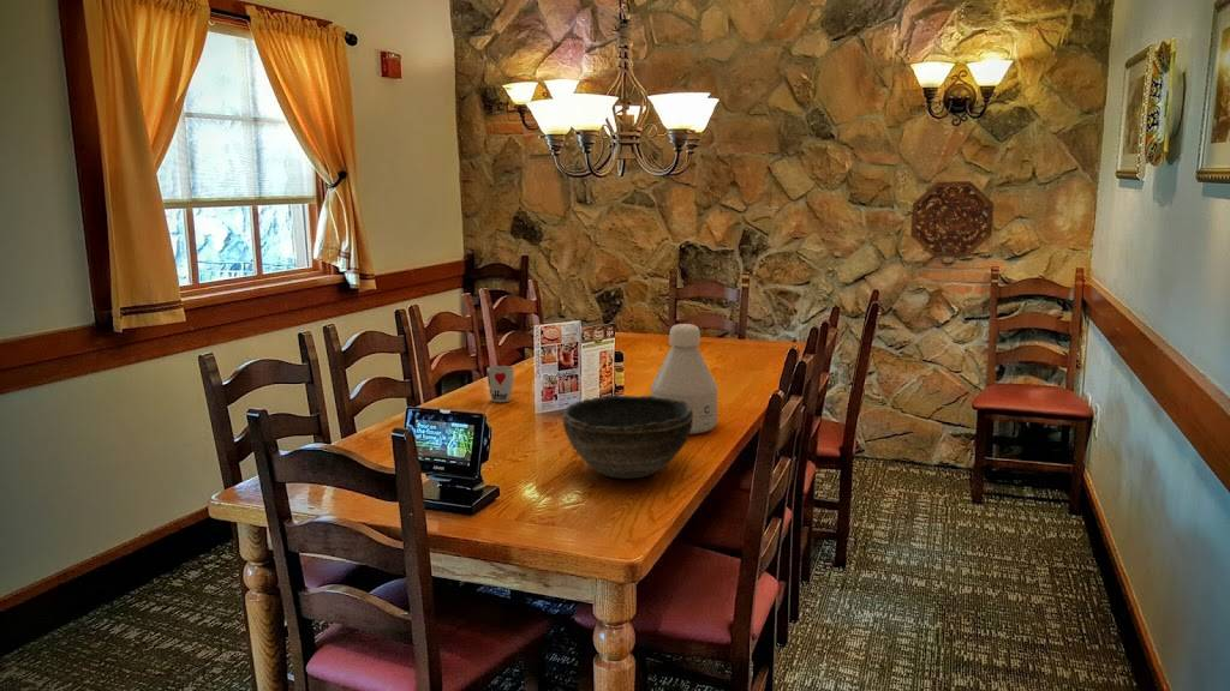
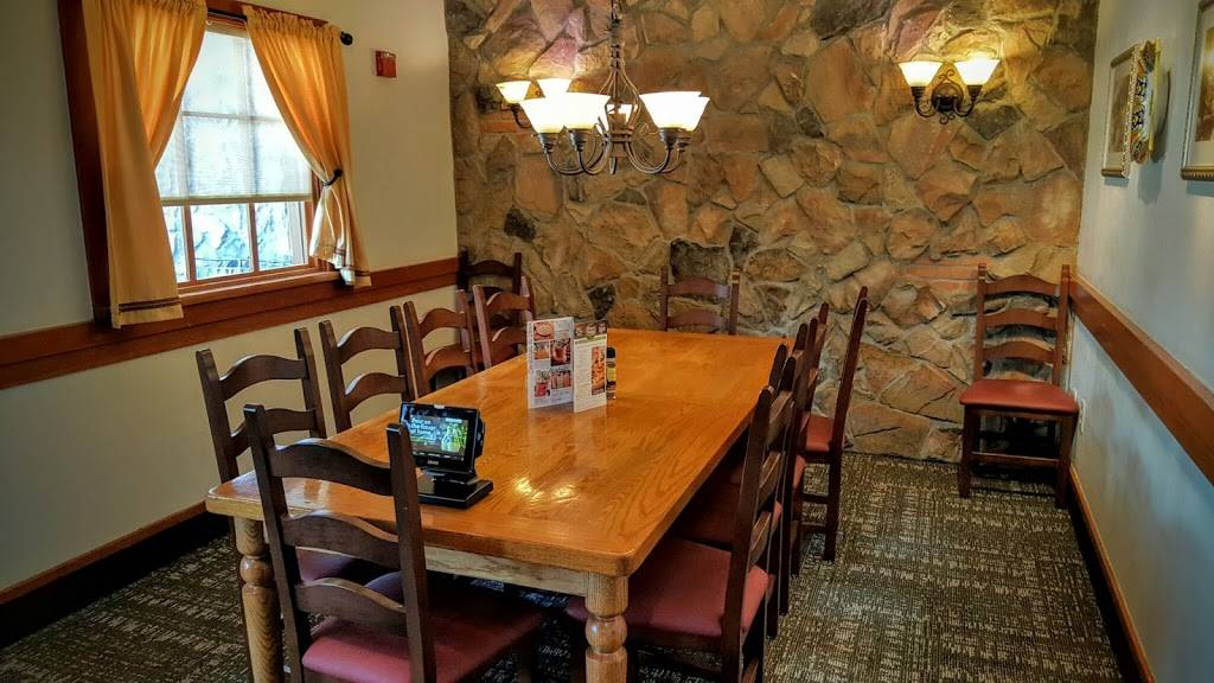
- bowl [561,393,693,480]
- cup [485,365,515,403]
- bottle [650,323,718,435]
- decorative platter [909,180,995,259]
